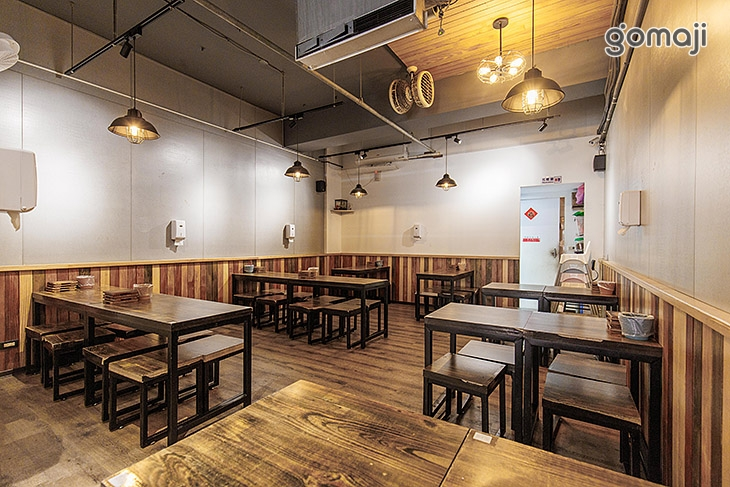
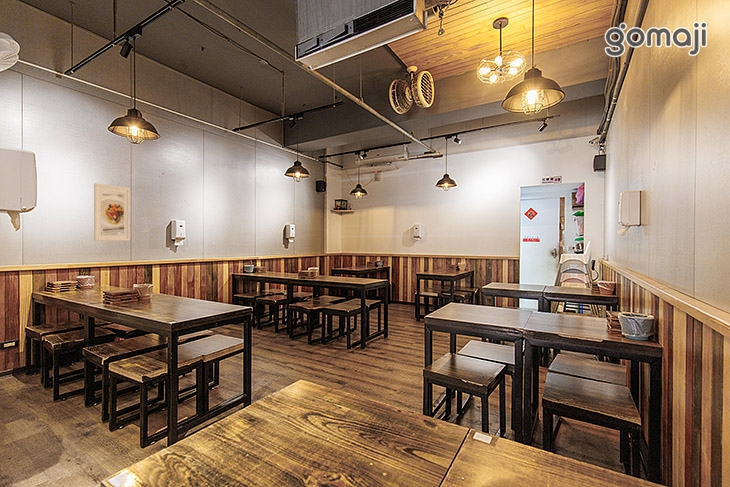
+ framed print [93,182,131,242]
